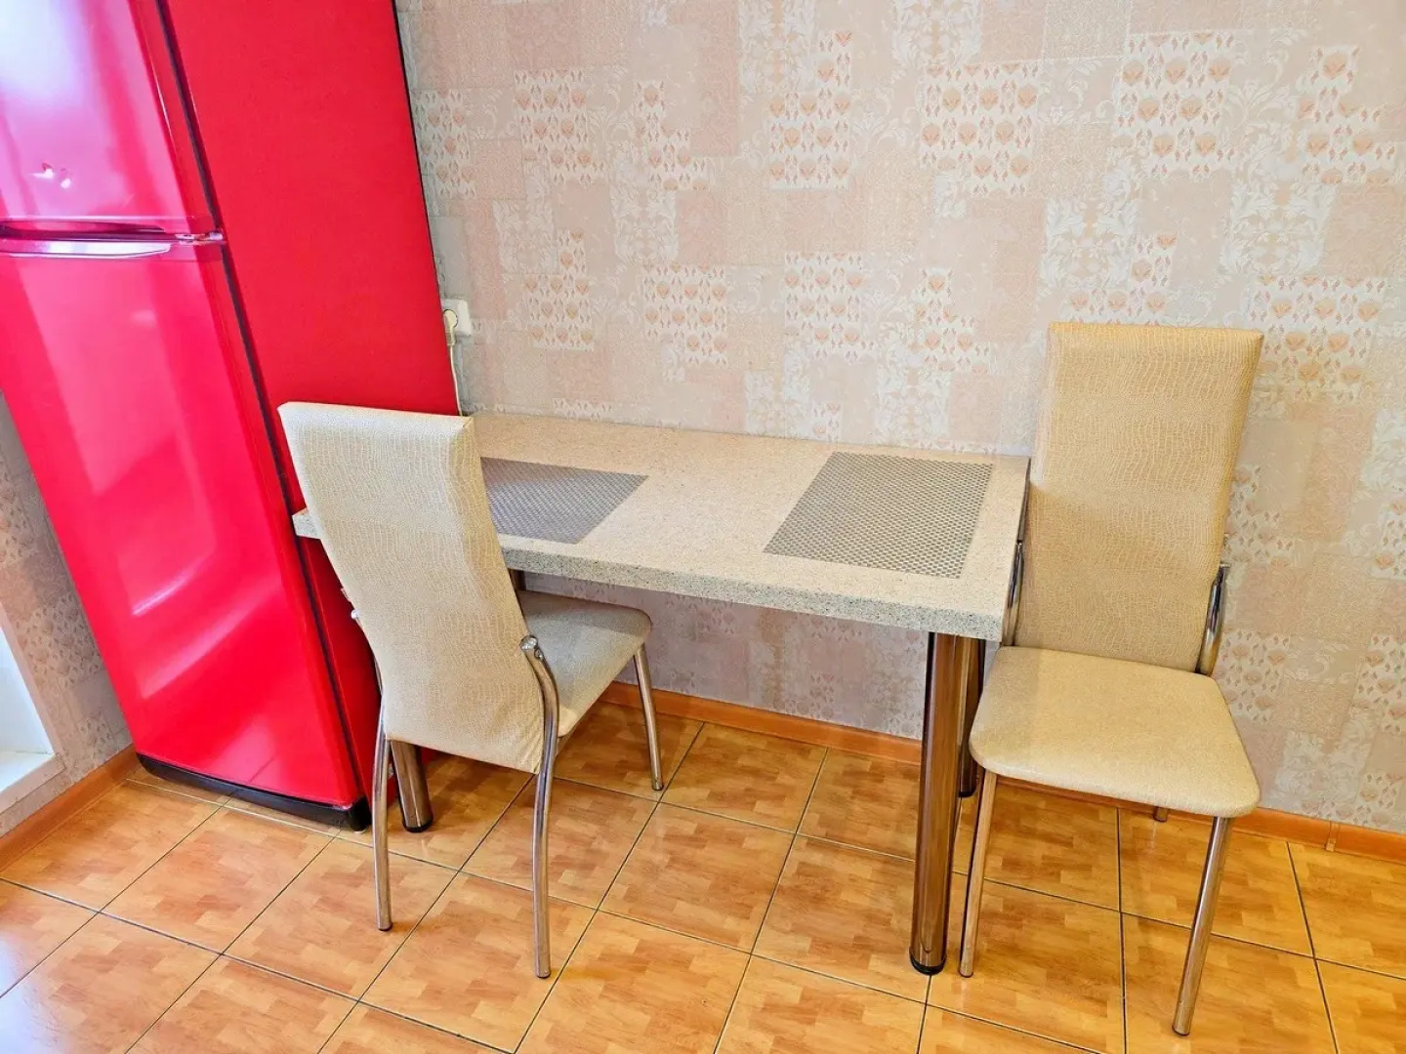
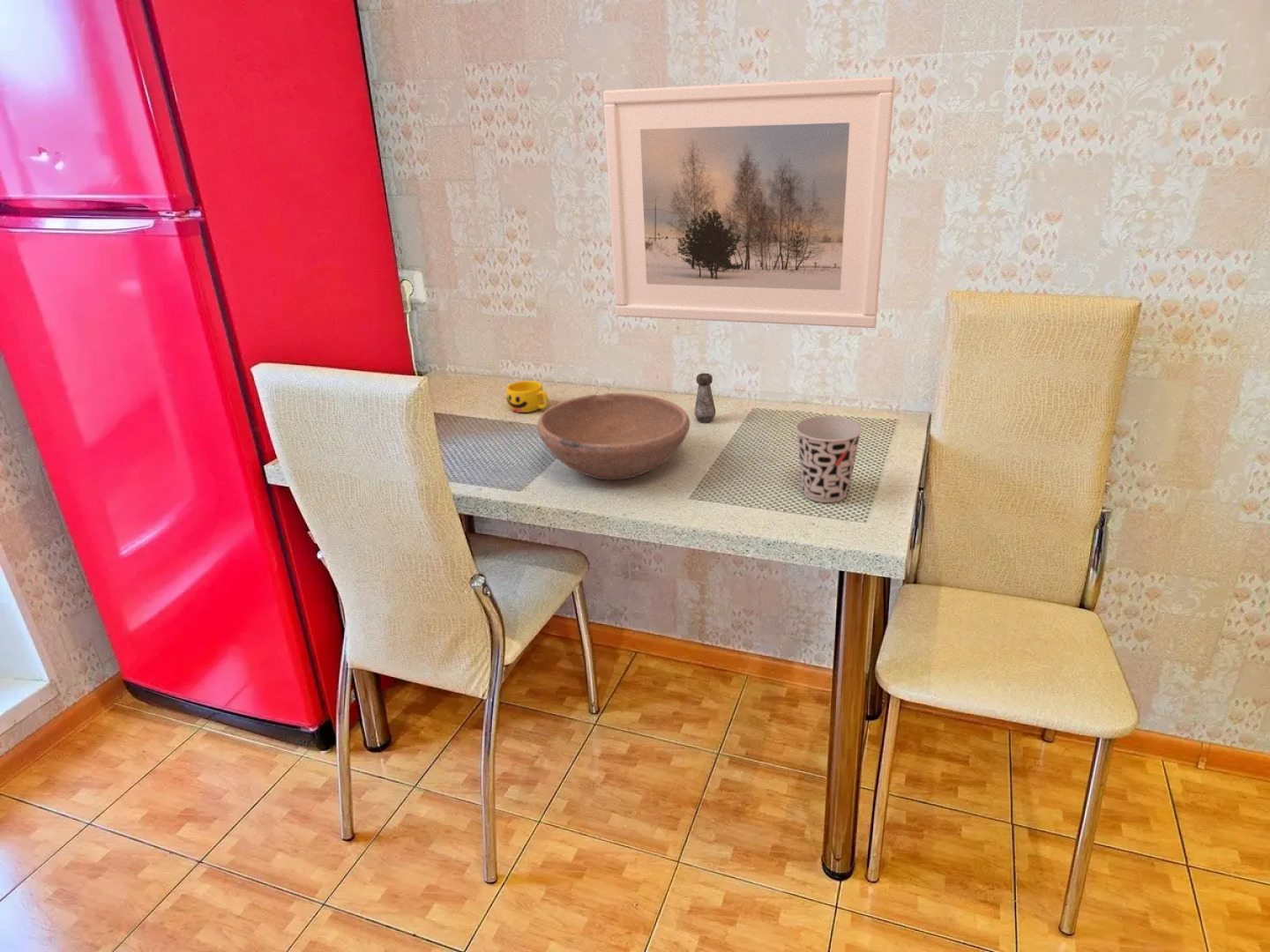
+ cup [505,380,549,413]
+ bowl [536,392,691,480]
+ salt shaker [693,372,716,423]
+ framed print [602,76,896,329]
+ cup [795,415,863,503]
